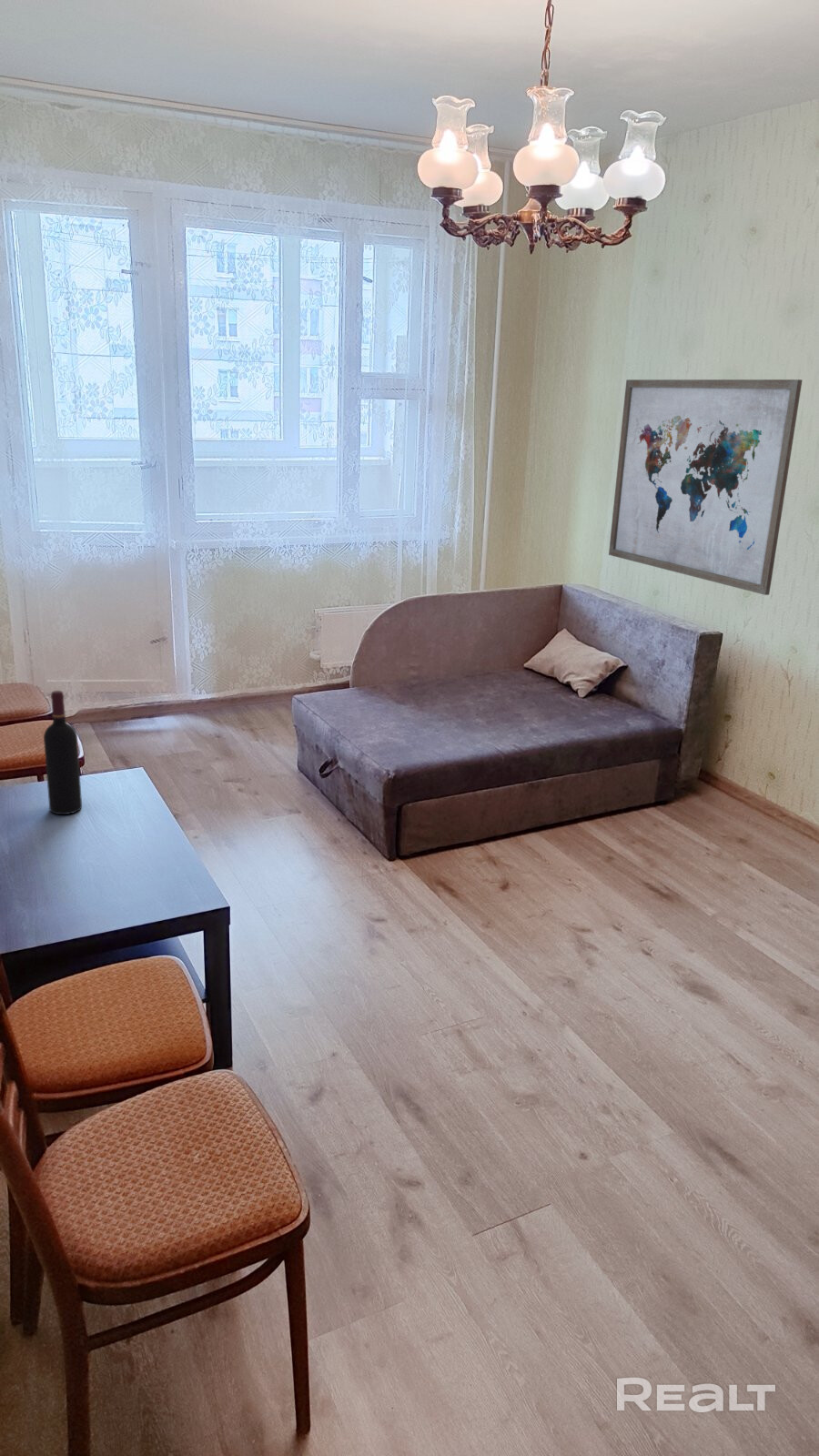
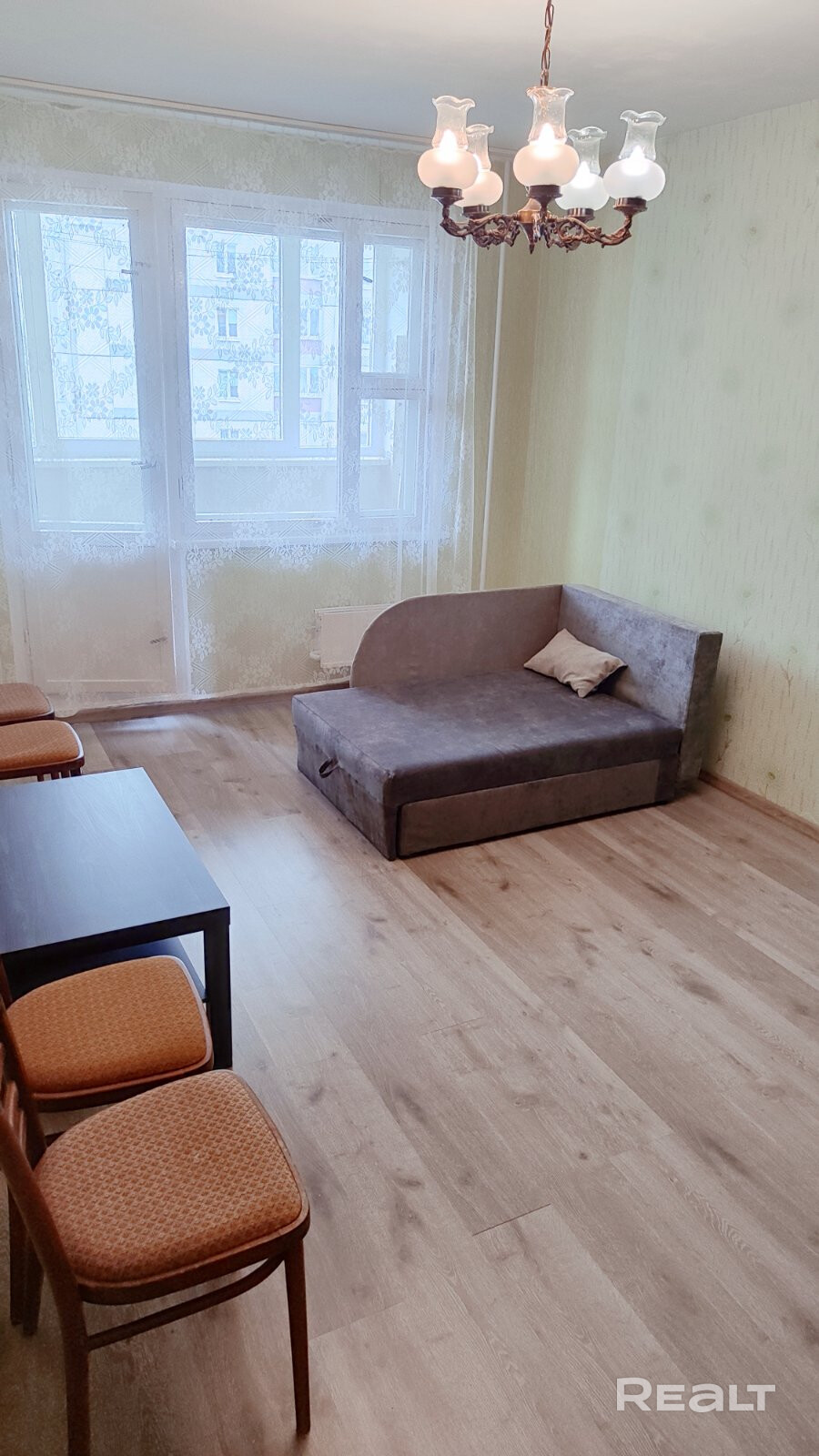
- wine bottle [43,690,83,815]
- wall art [608,379,804,596]
